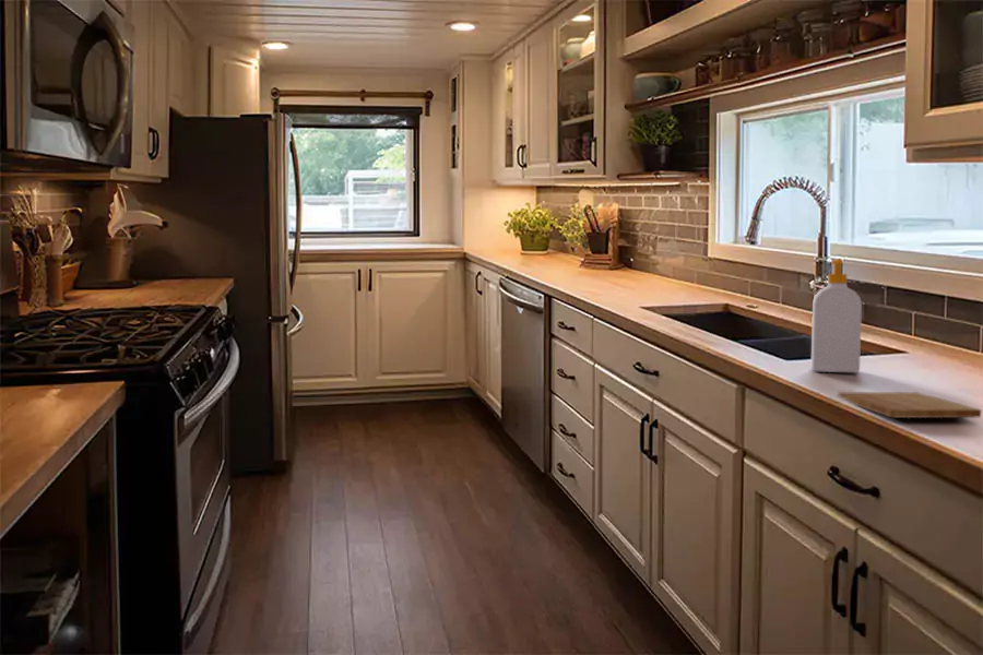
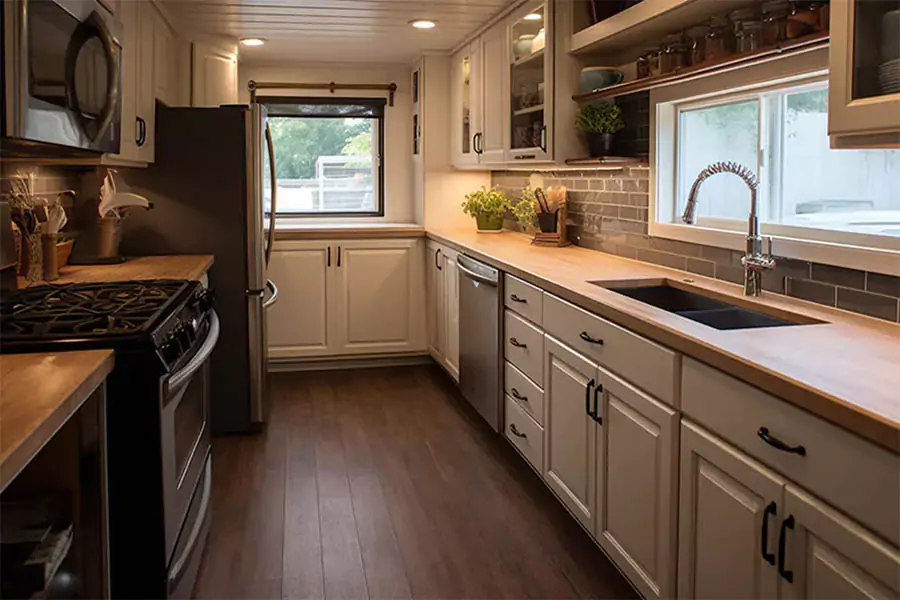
- soap bottle [810,259,863,373]
- cutting board [837,391,982,419]
